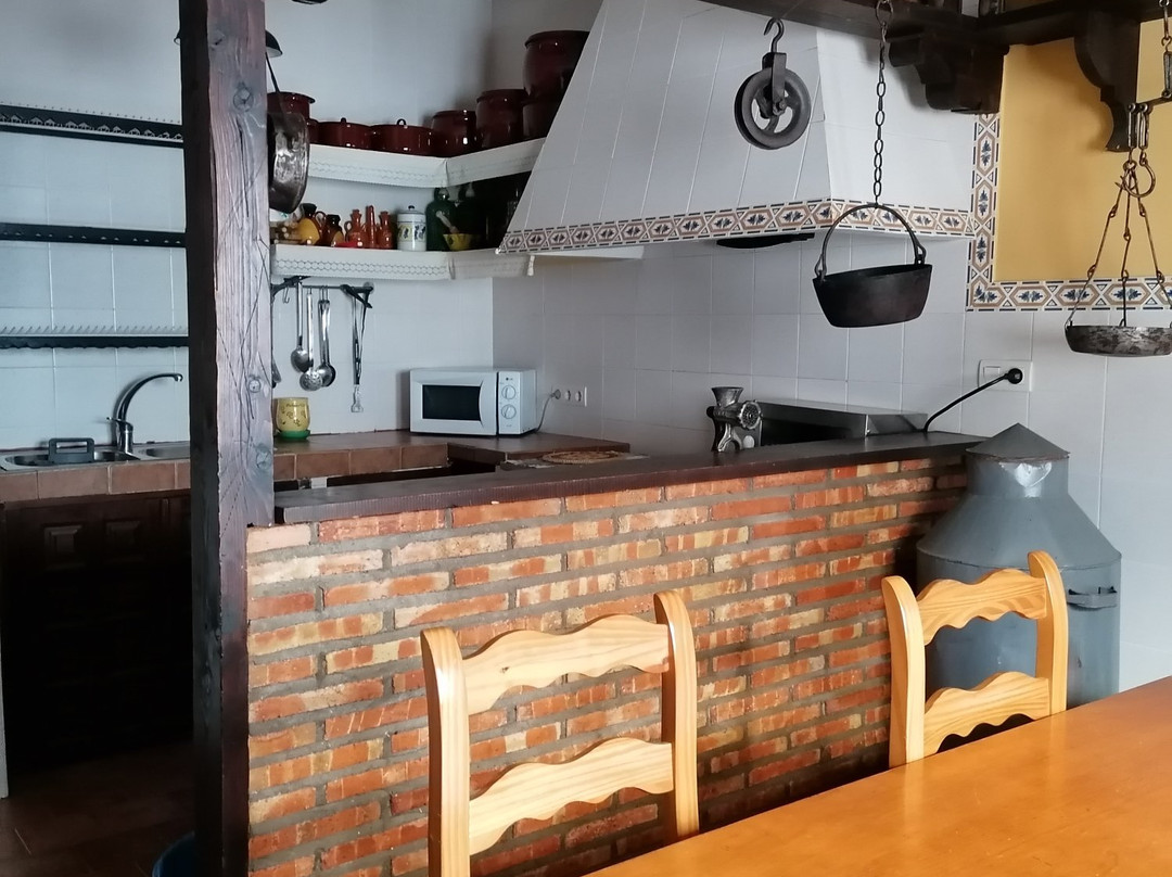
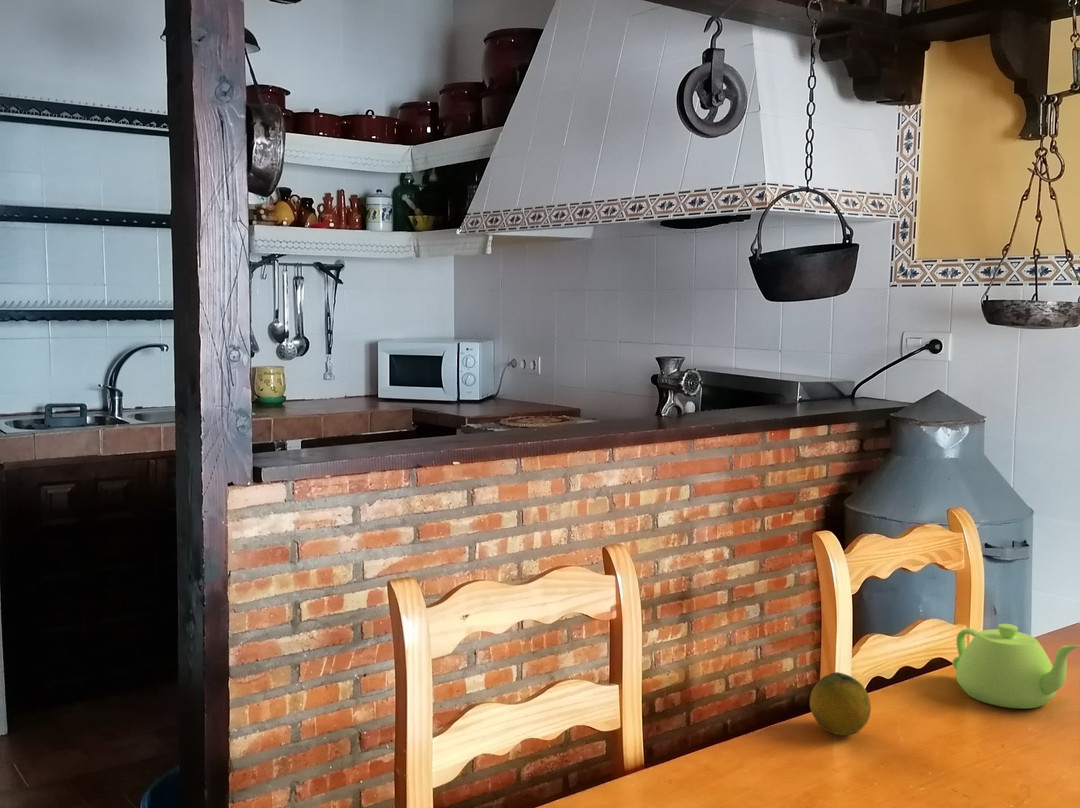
+ fruit [809,671,872,736]
+ teapot [951,623,1080,710]
